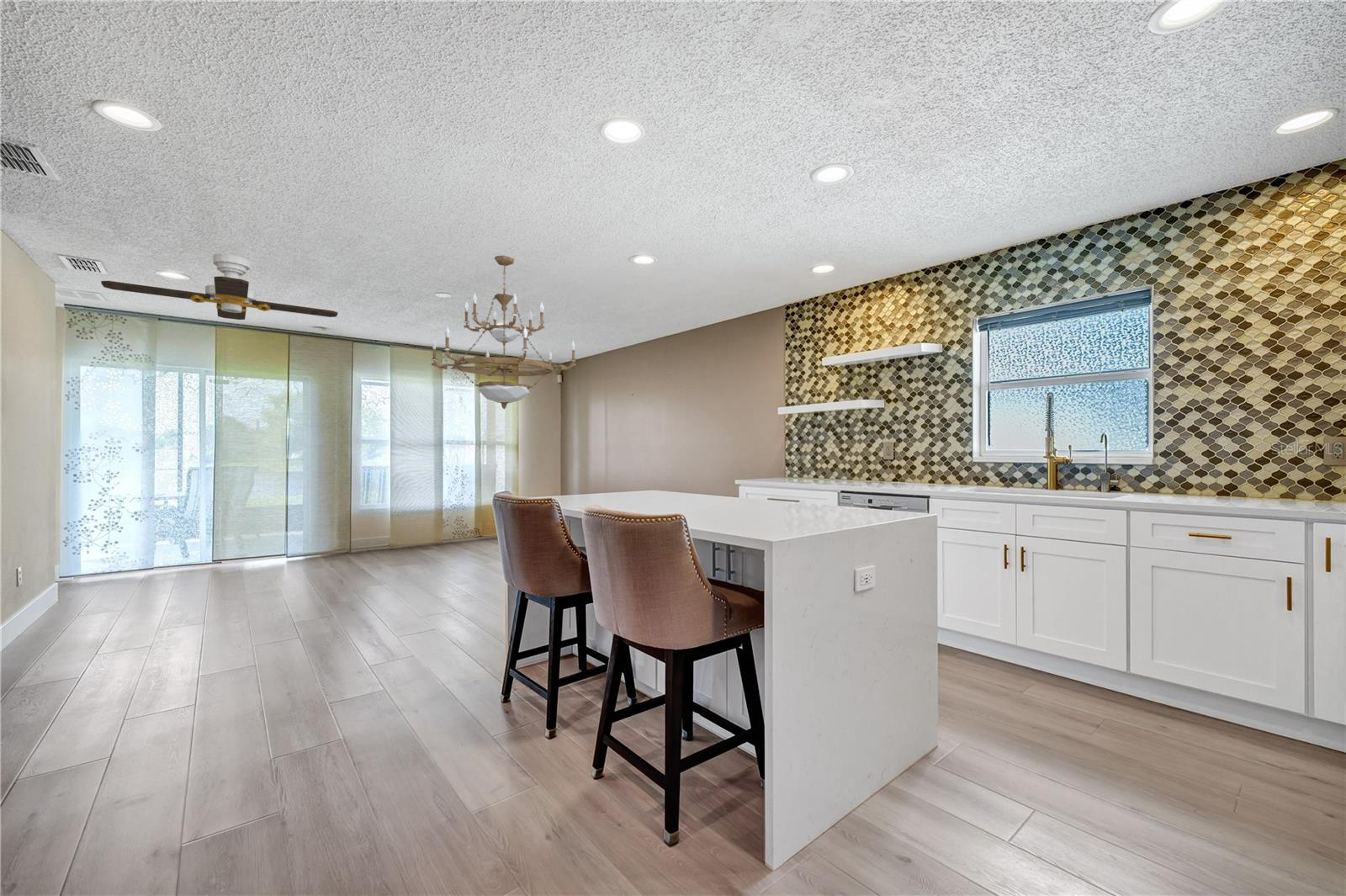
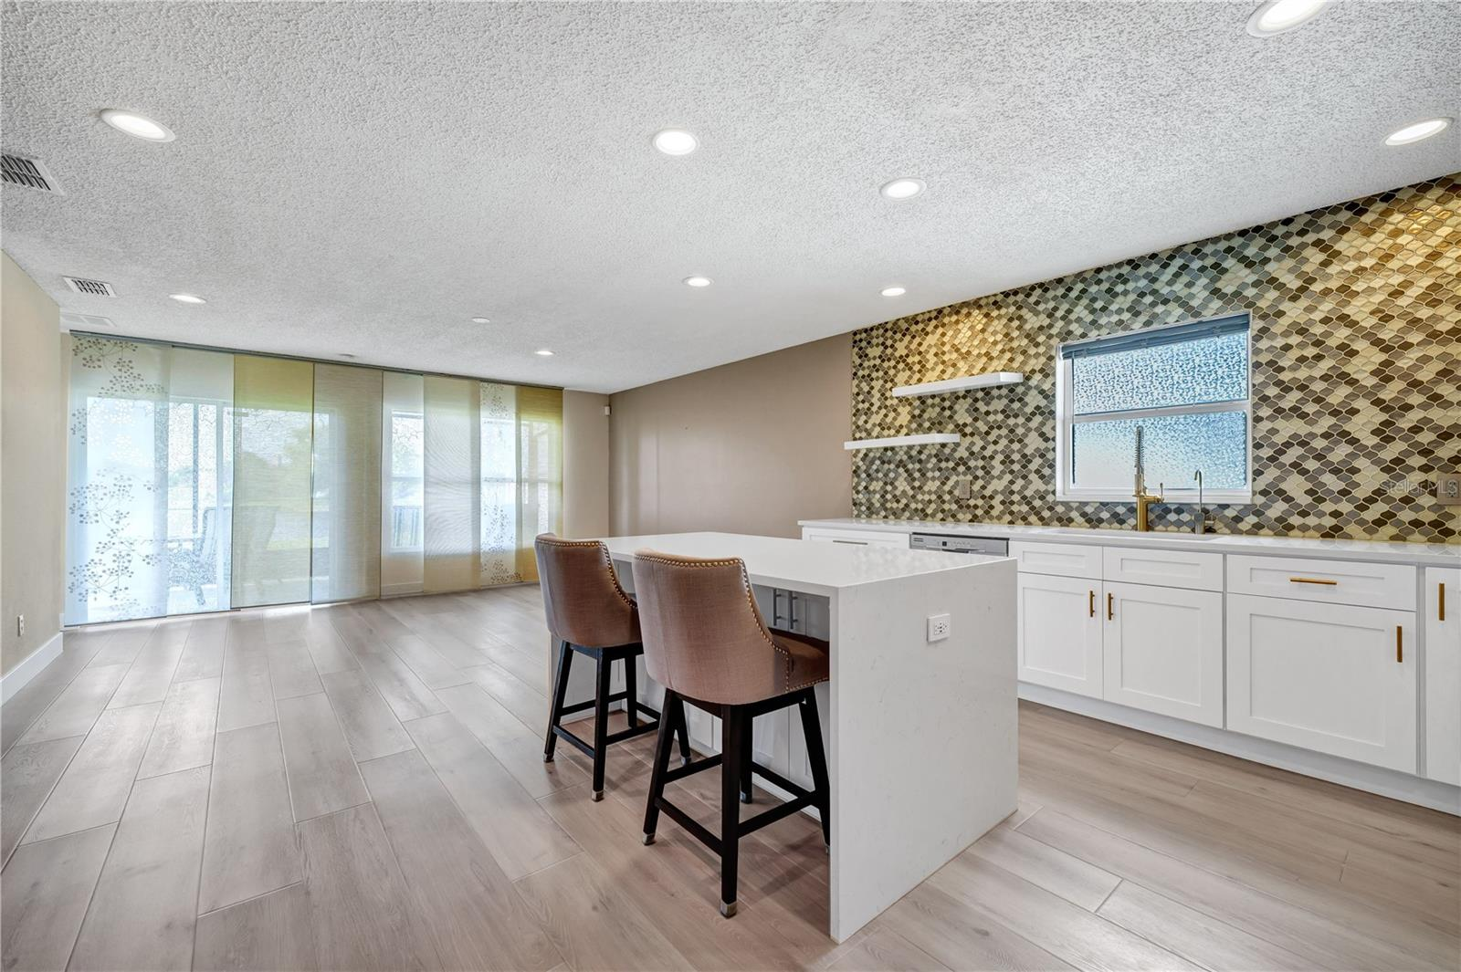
- ceiling fan [100,253,338,321]
- chandelier [431,255,577,411]
